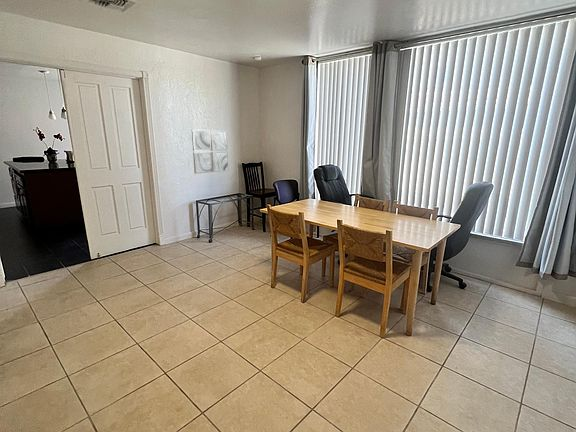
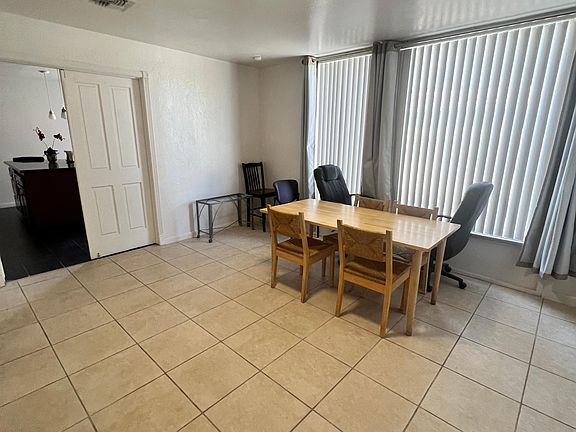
- wall art [191,128,230,175]
